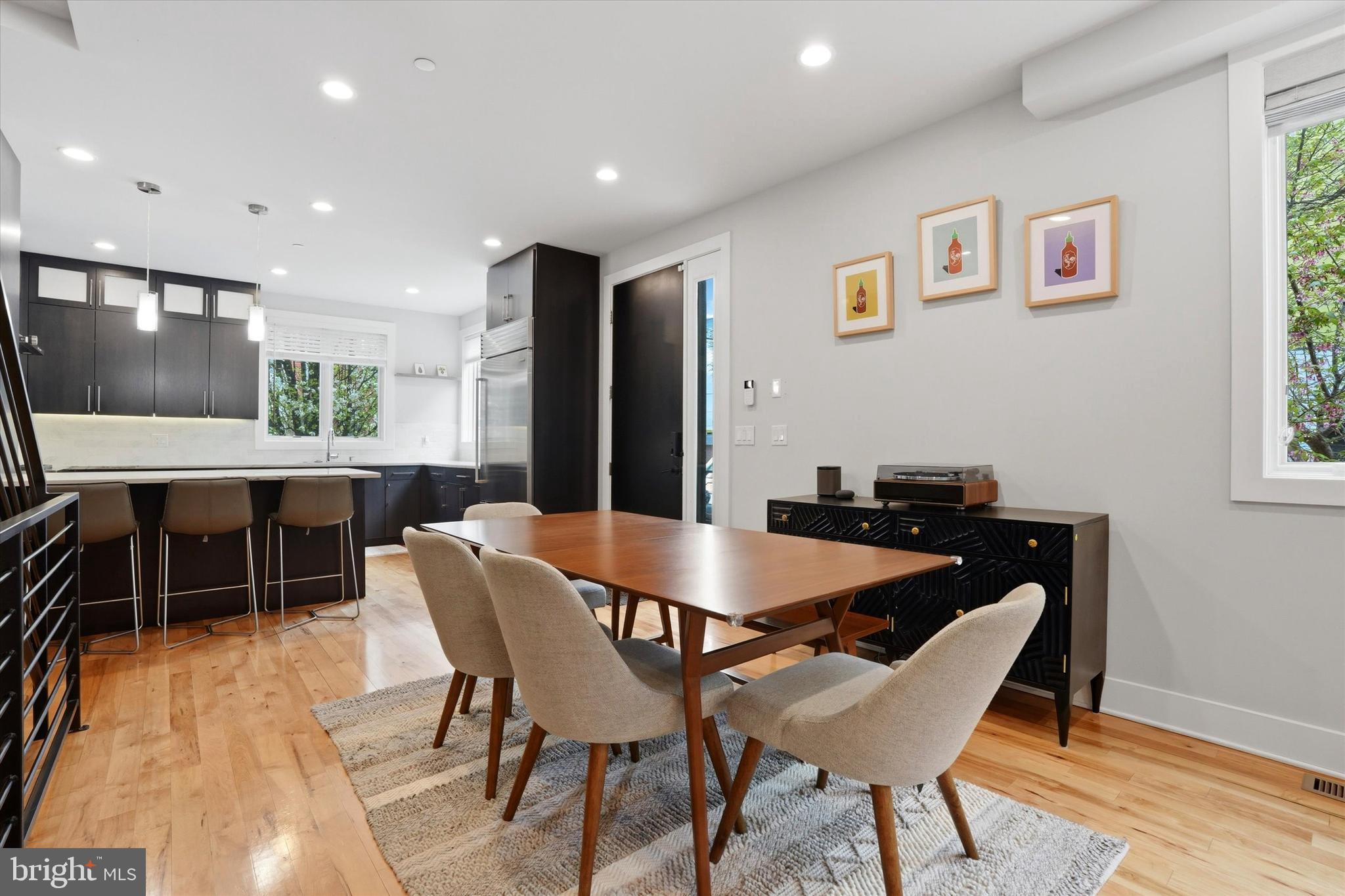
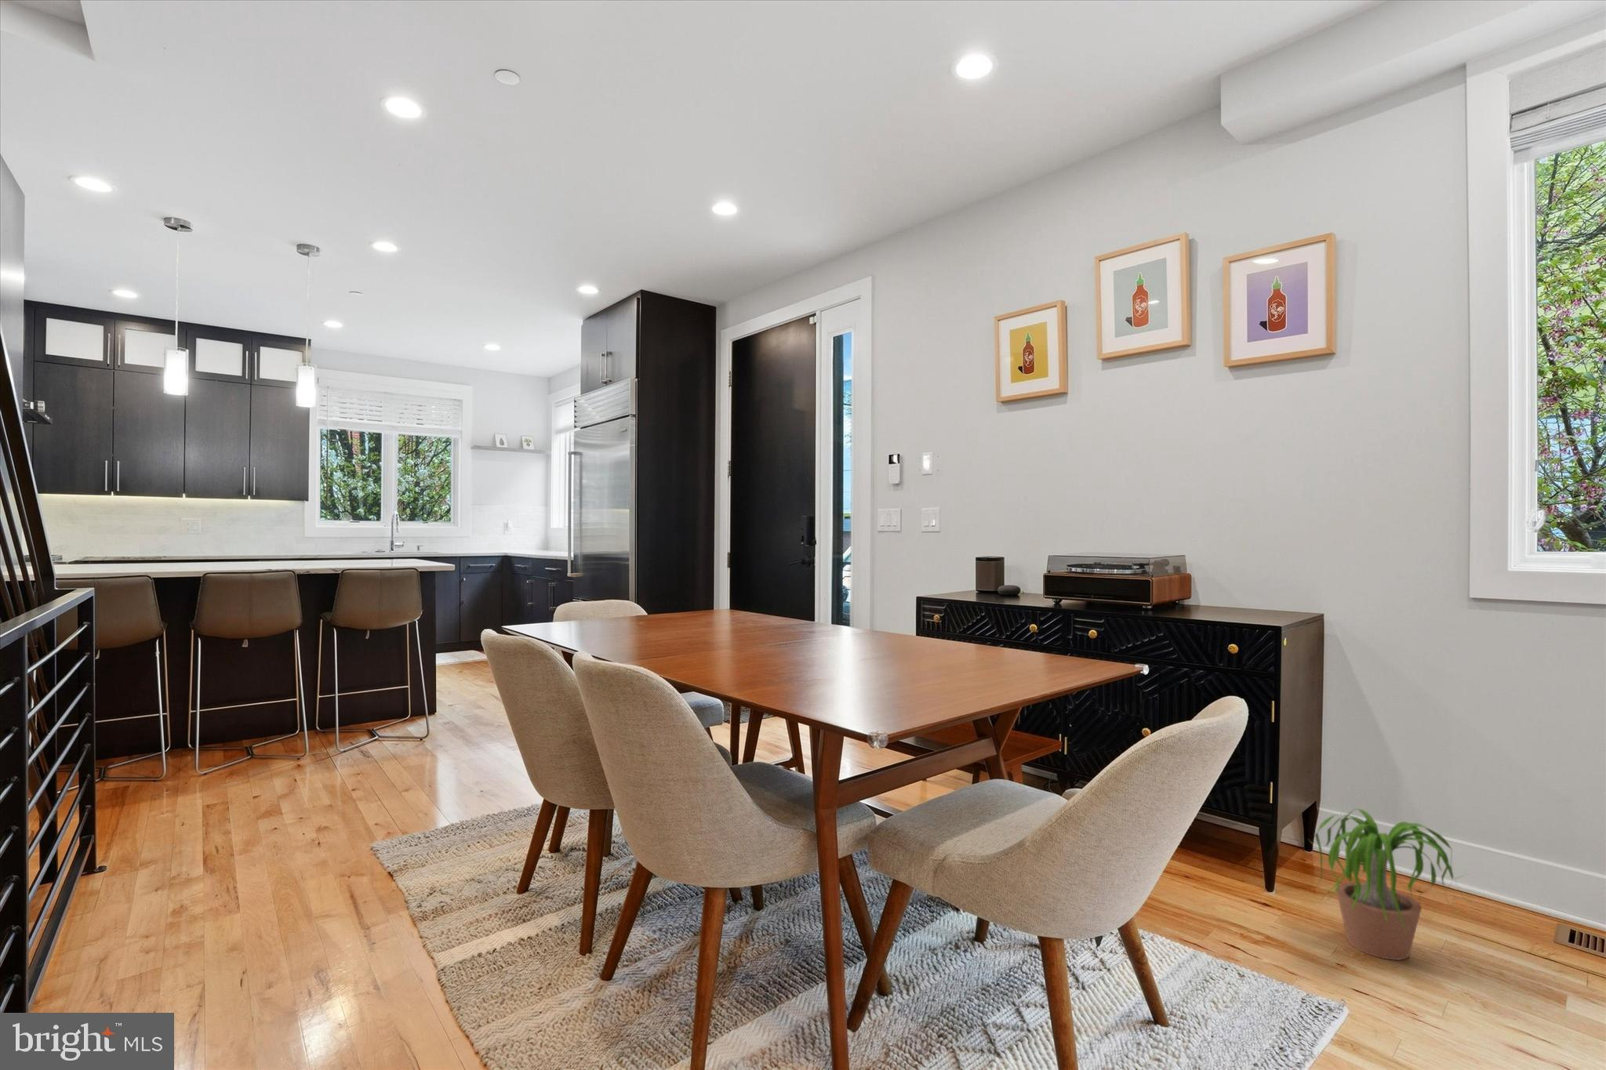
+ potted plant [1307,807,1479,961]
